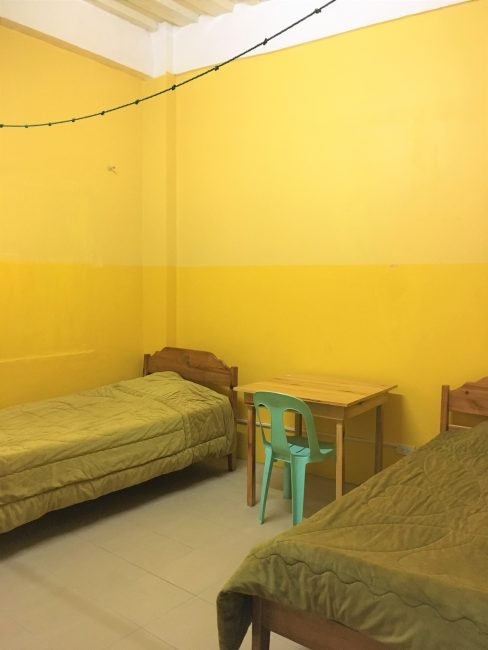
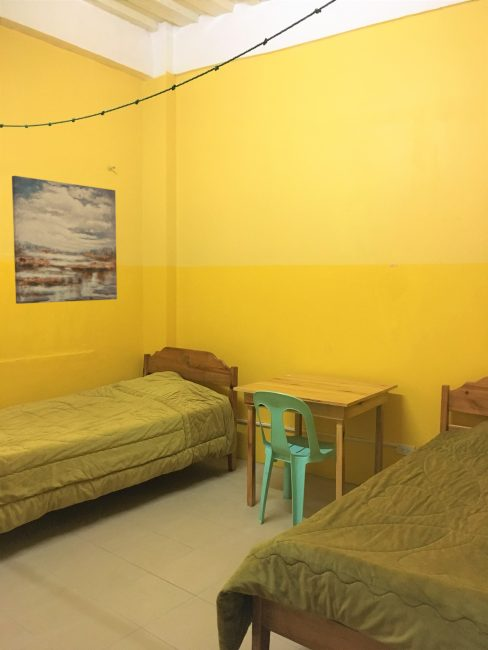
+ wall art [11,175,118,305]
